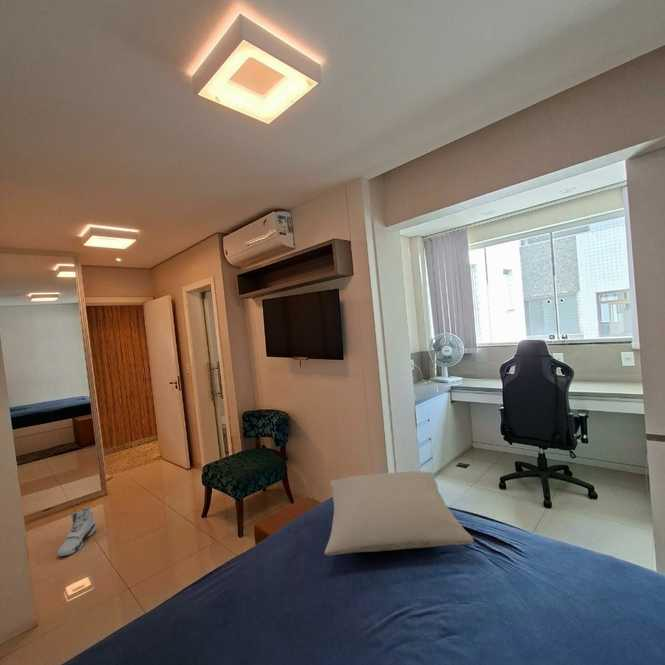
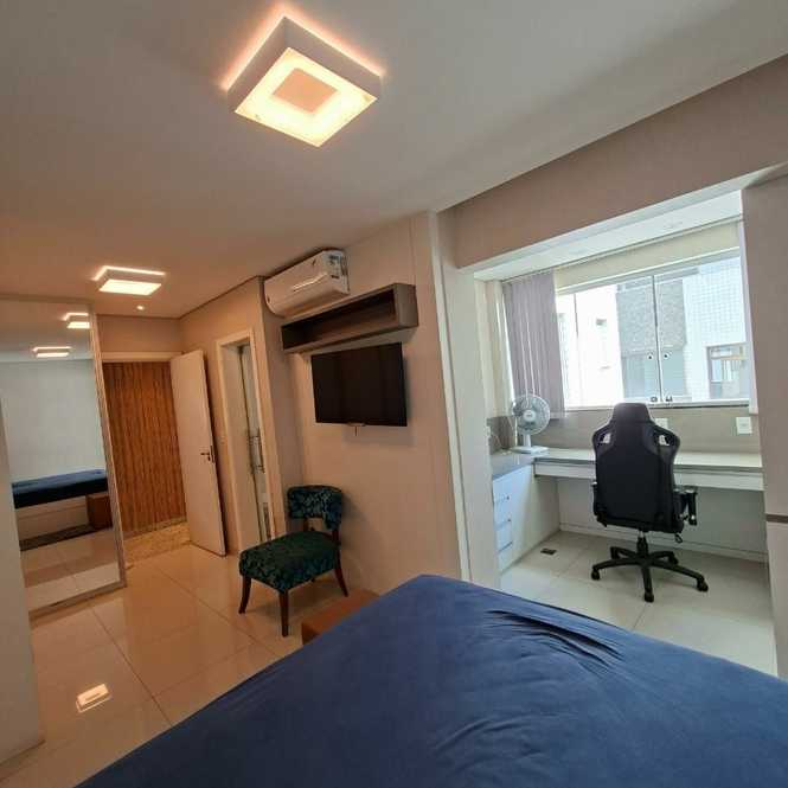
- pillow [324,470,475,556]
- sneaker [56,505,97,557]
